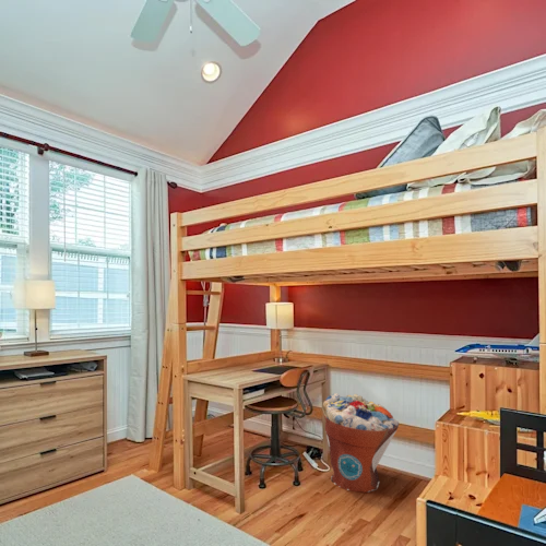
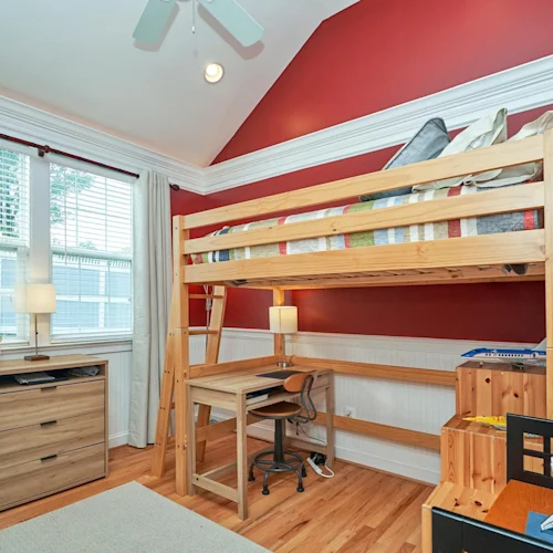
- flower pot [322,392,400,494]
